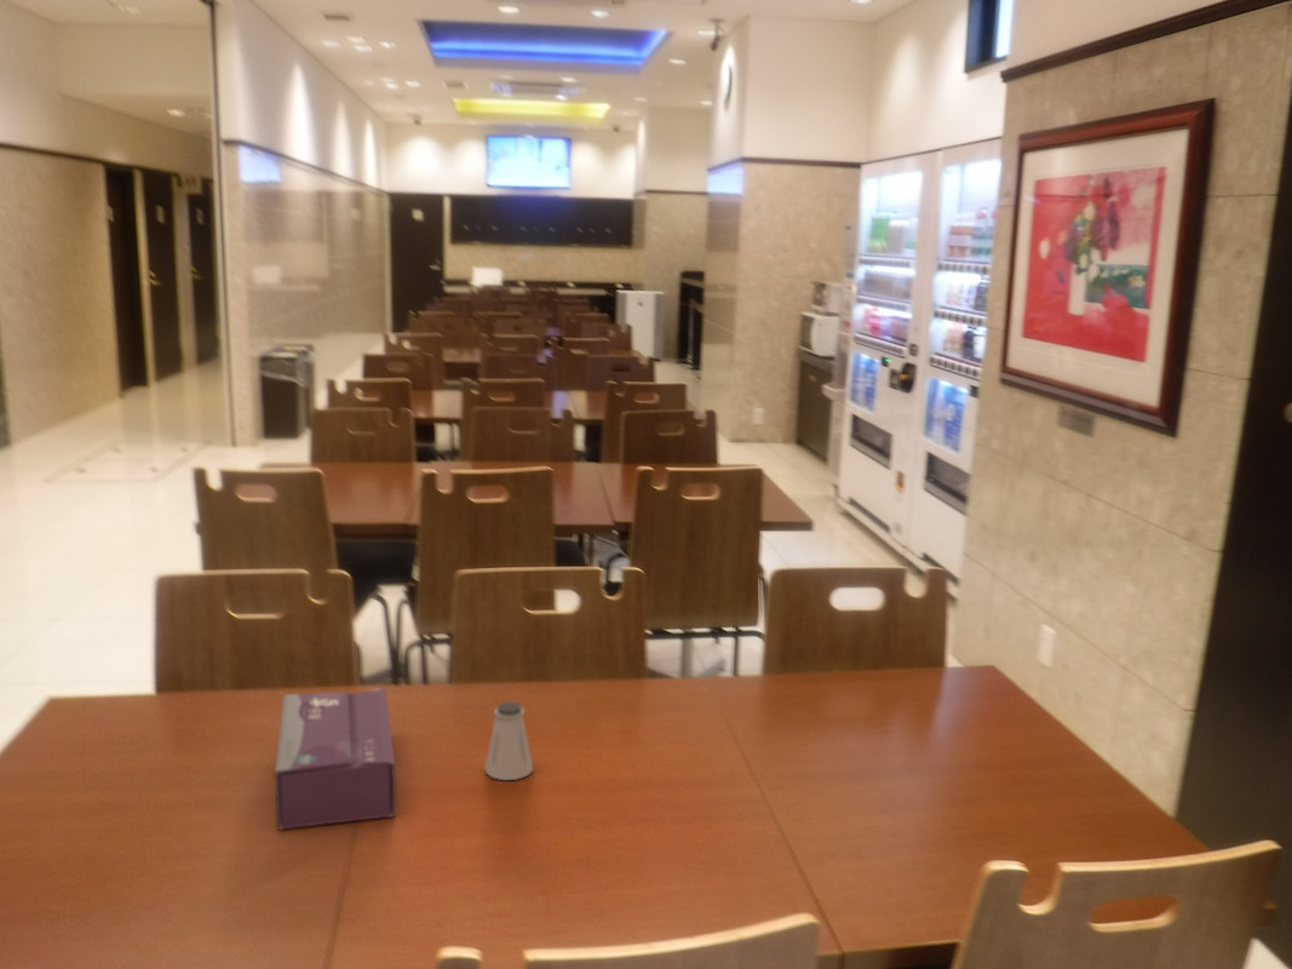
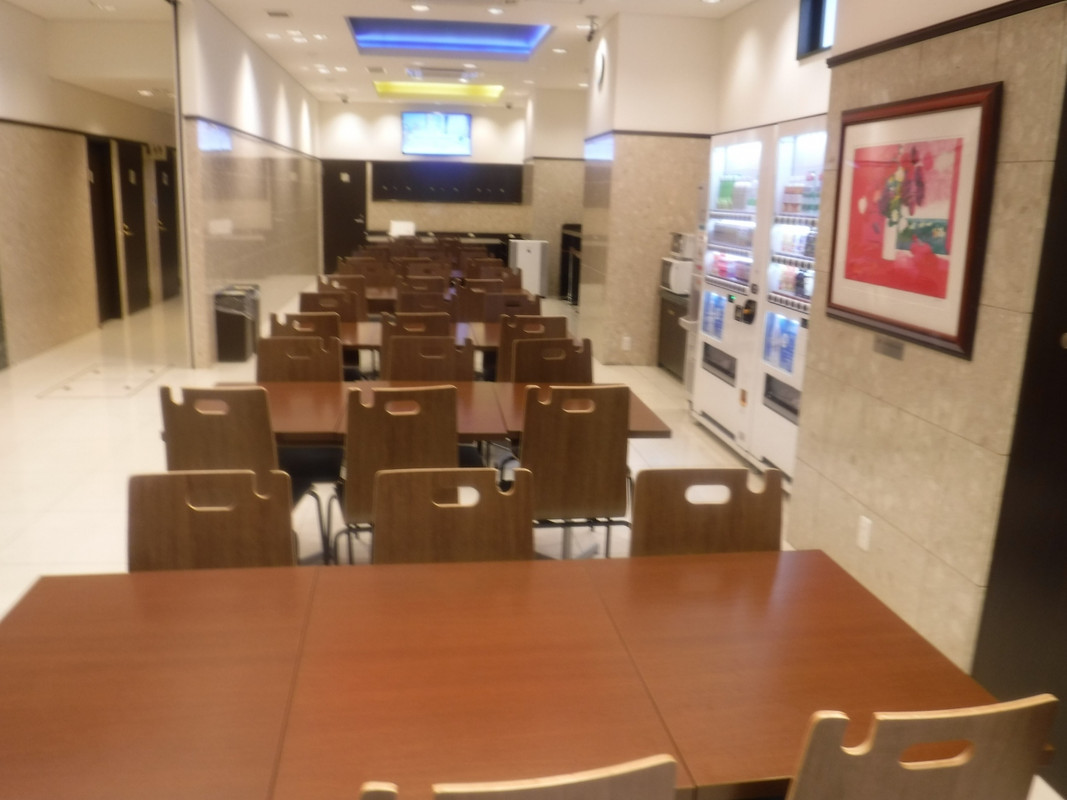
- saltshaker [484,700,534,781]
- tissue box [274,688,397,831]
